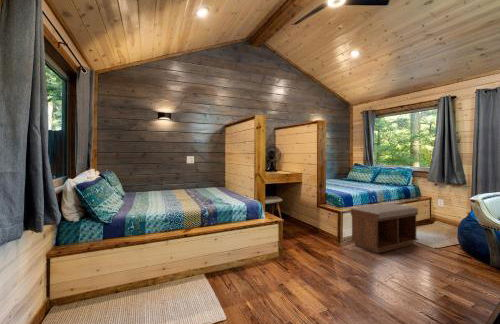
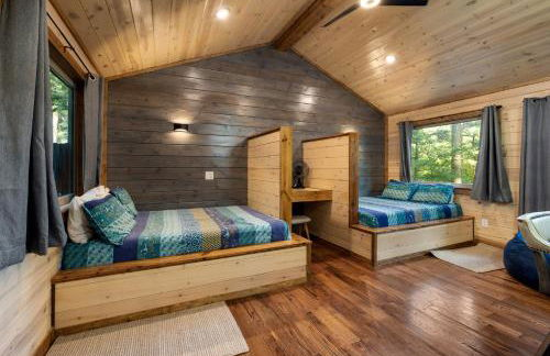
- bench [350,203,419,254]
